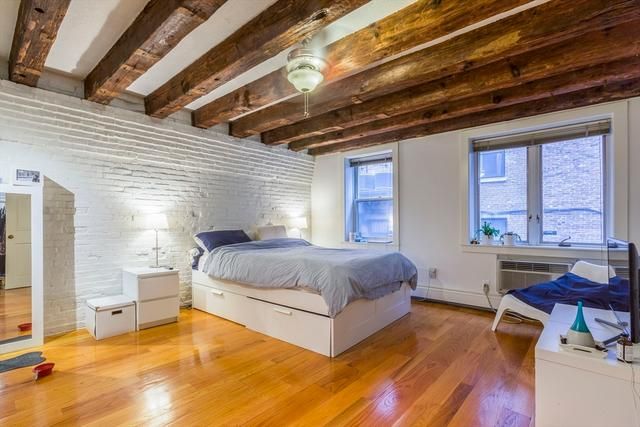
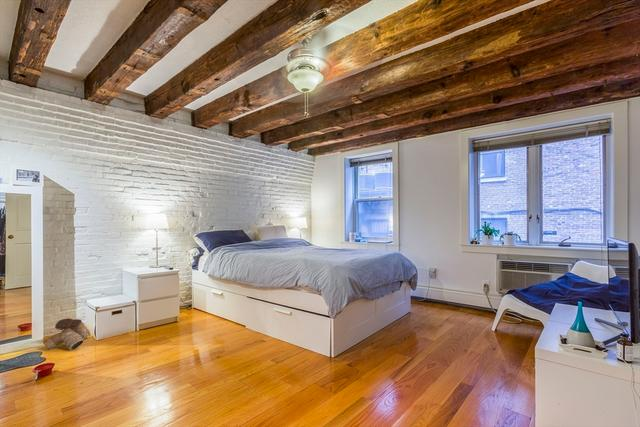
+ boots [44,317,91,351]
